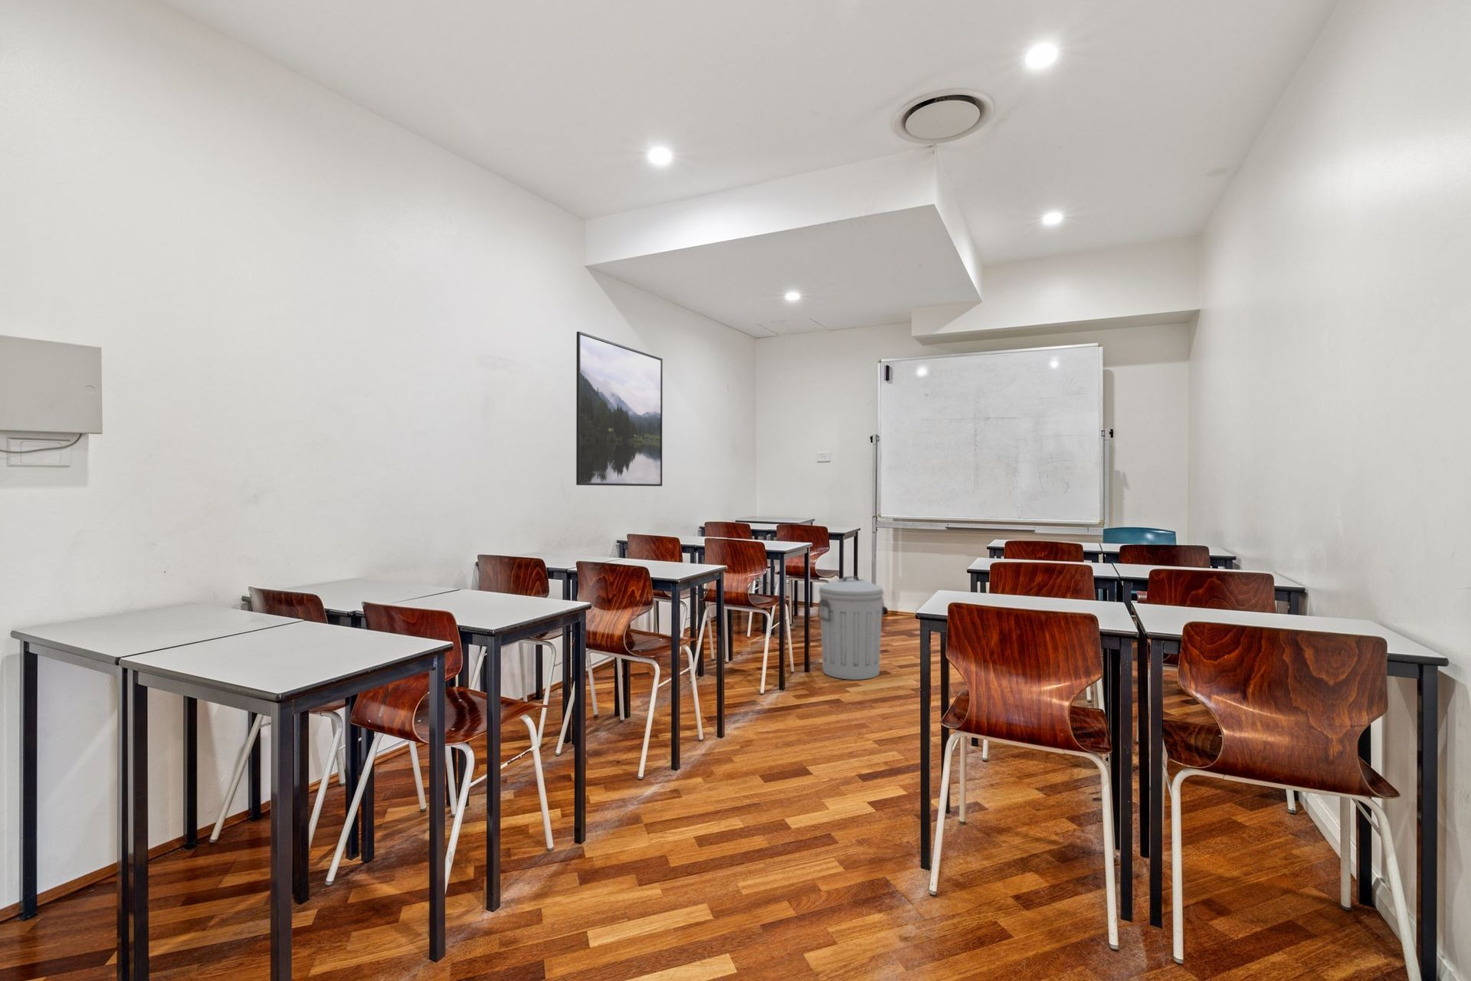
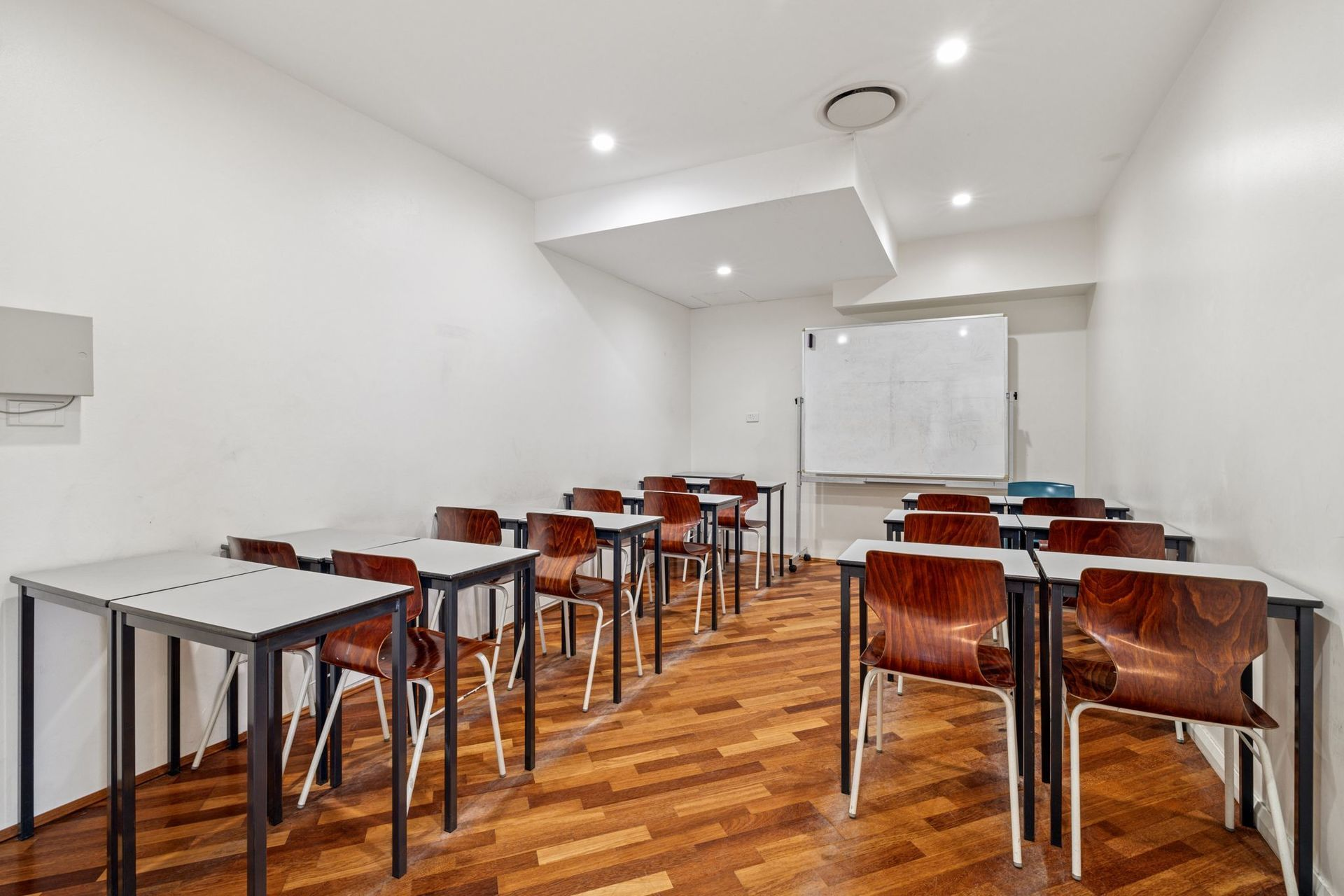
- trash can [816,576,885,681]
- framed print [576,331,663,486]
